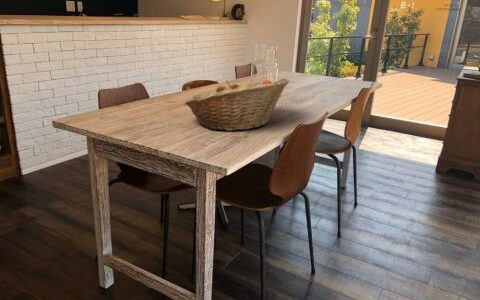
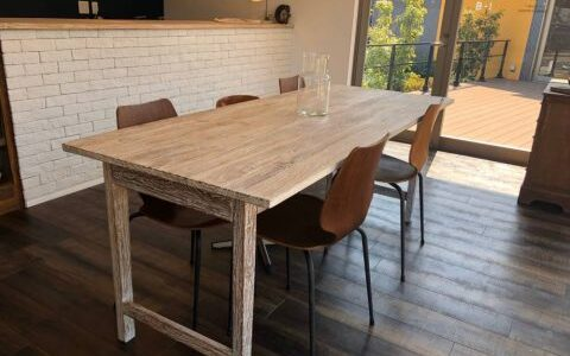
- fruit basket [184,78,290,132]
